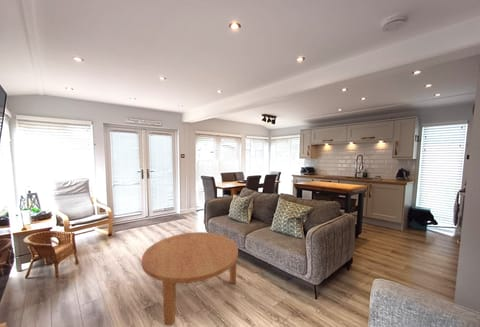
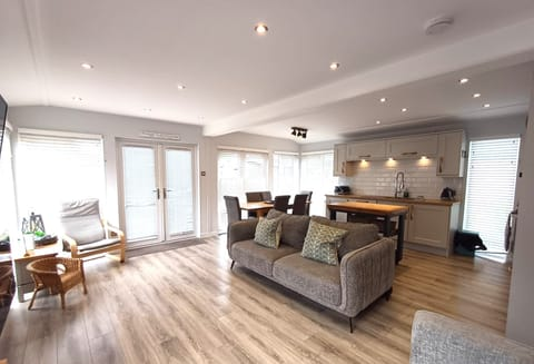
- coffee table [141,231,239,327]
